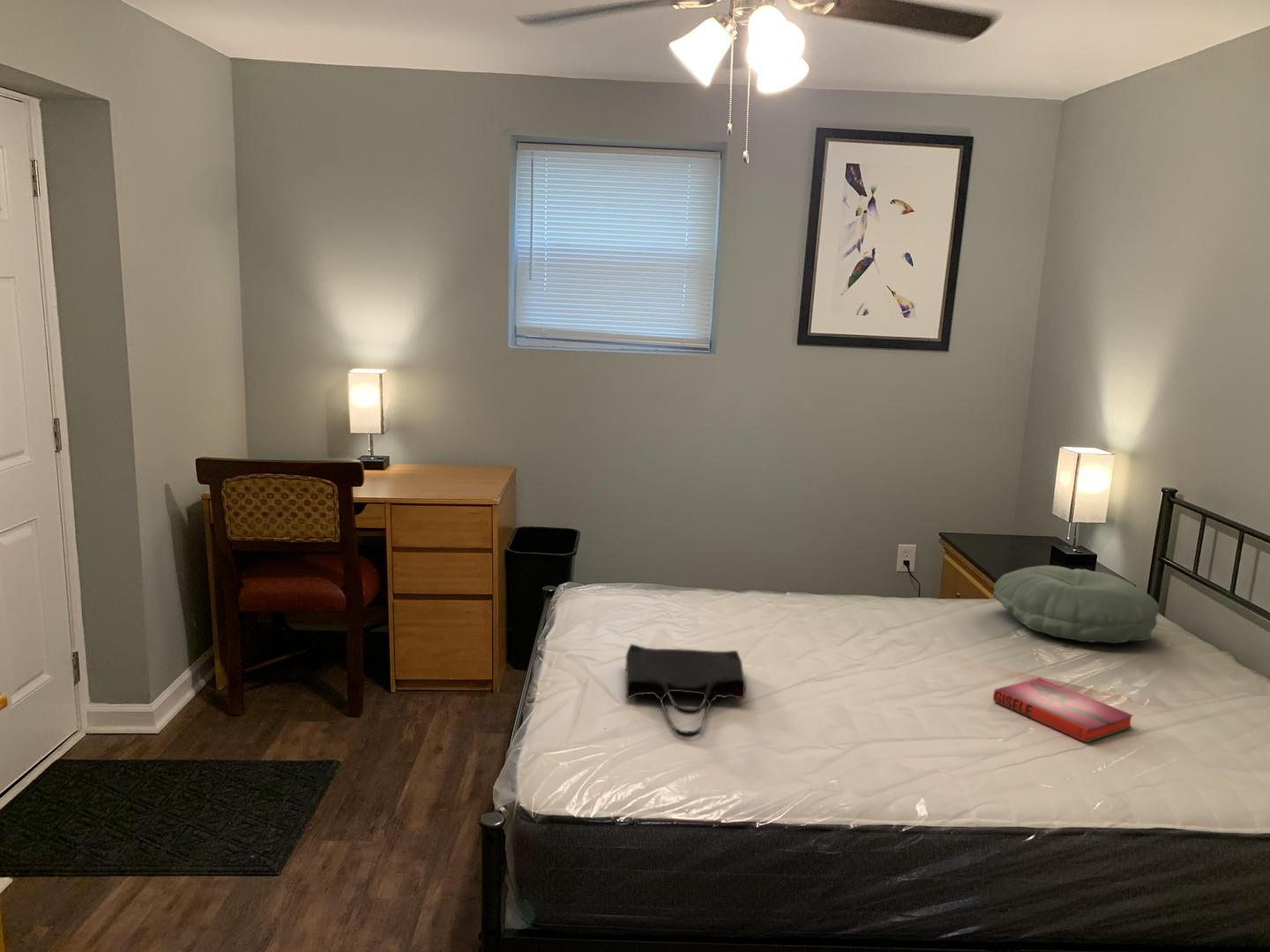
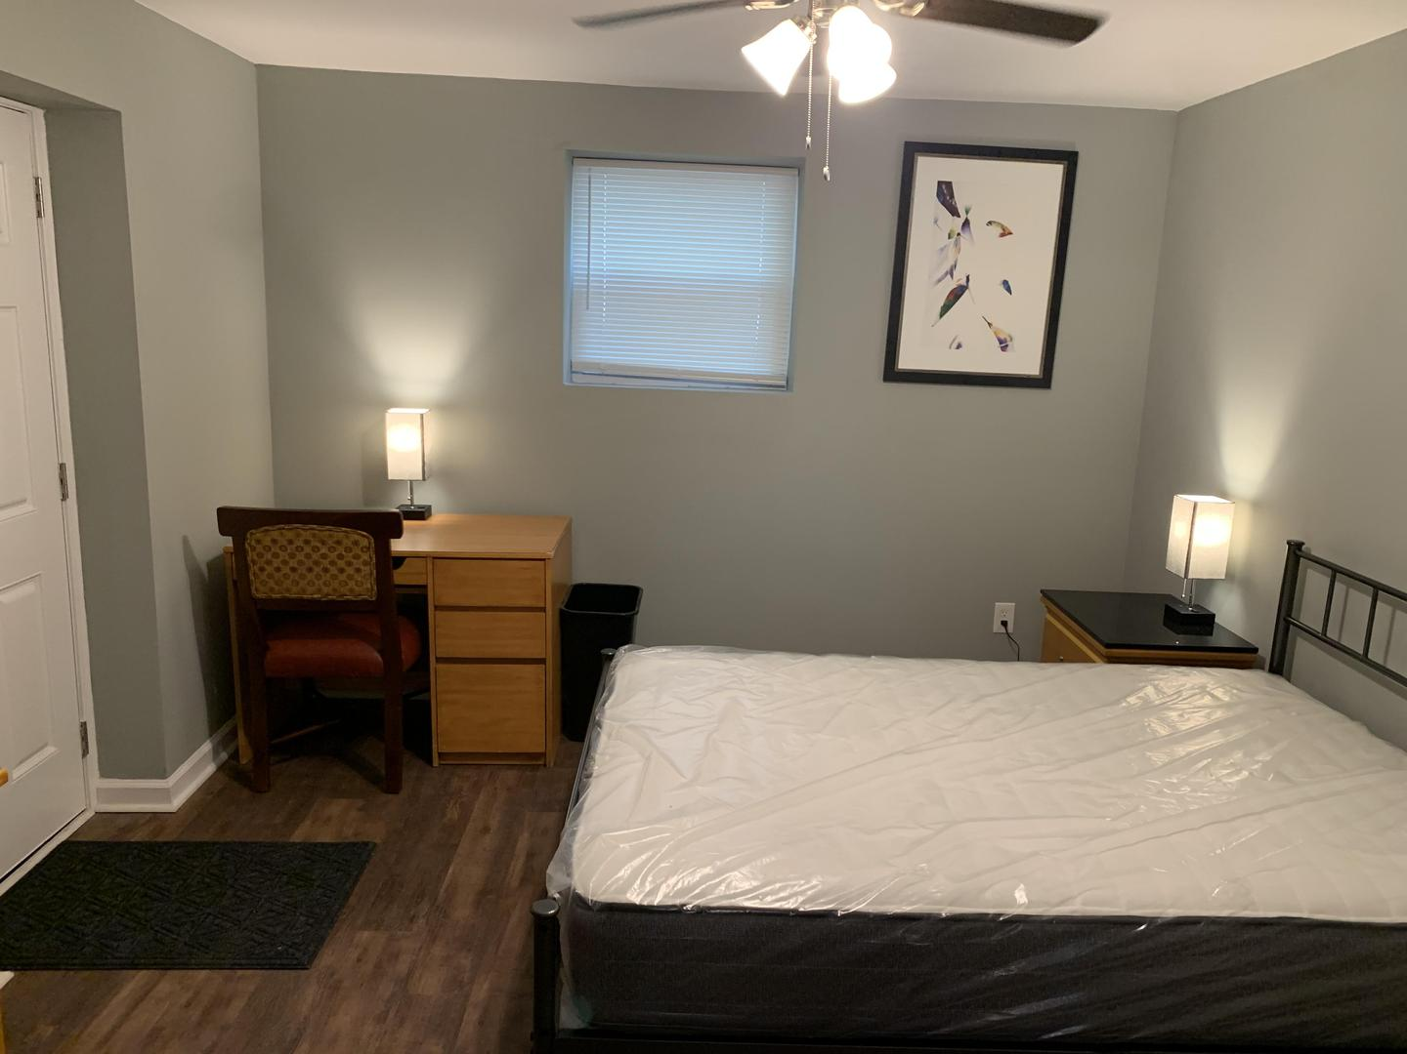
- hardback book [992,677,1134,744]
- tote bag [624,643,746,739]
- pillow [992,565,1160,644]
